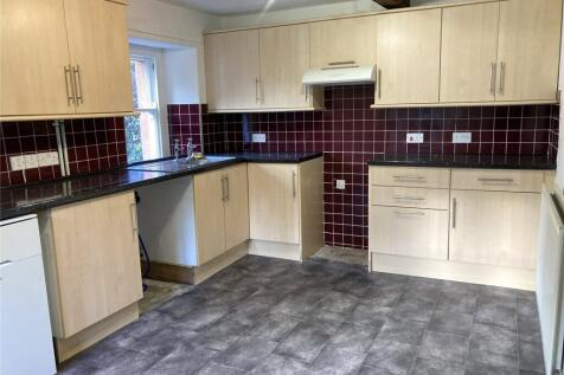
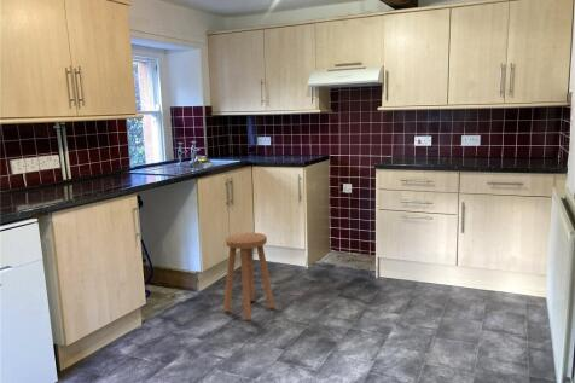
+ stool [222,232,275,321]
